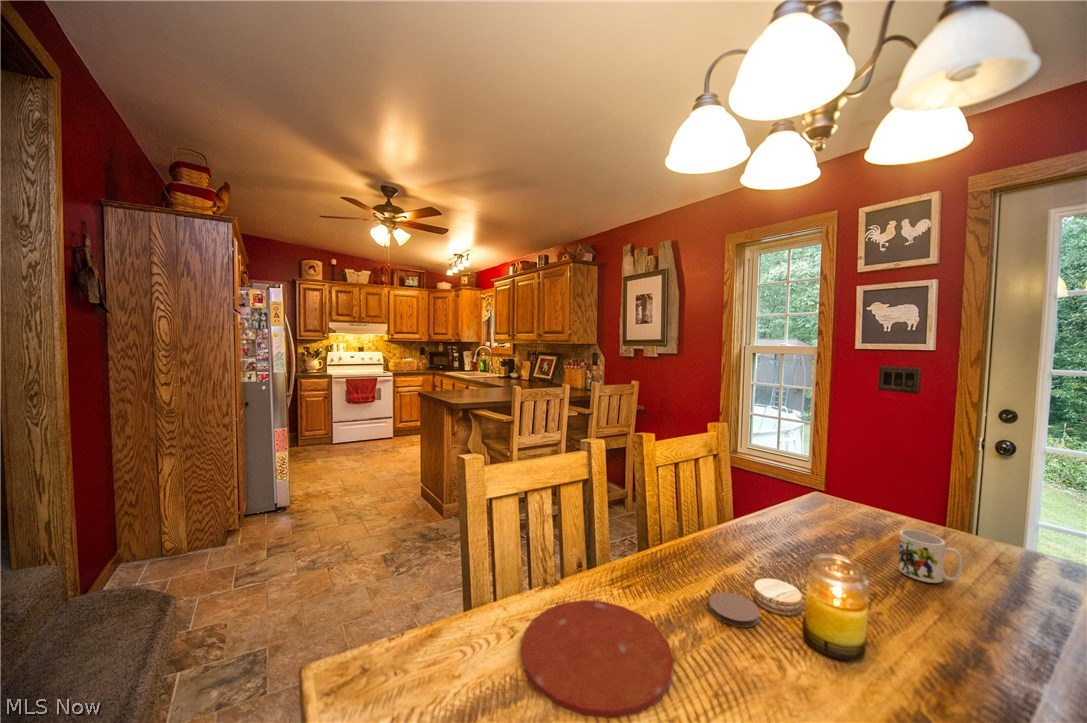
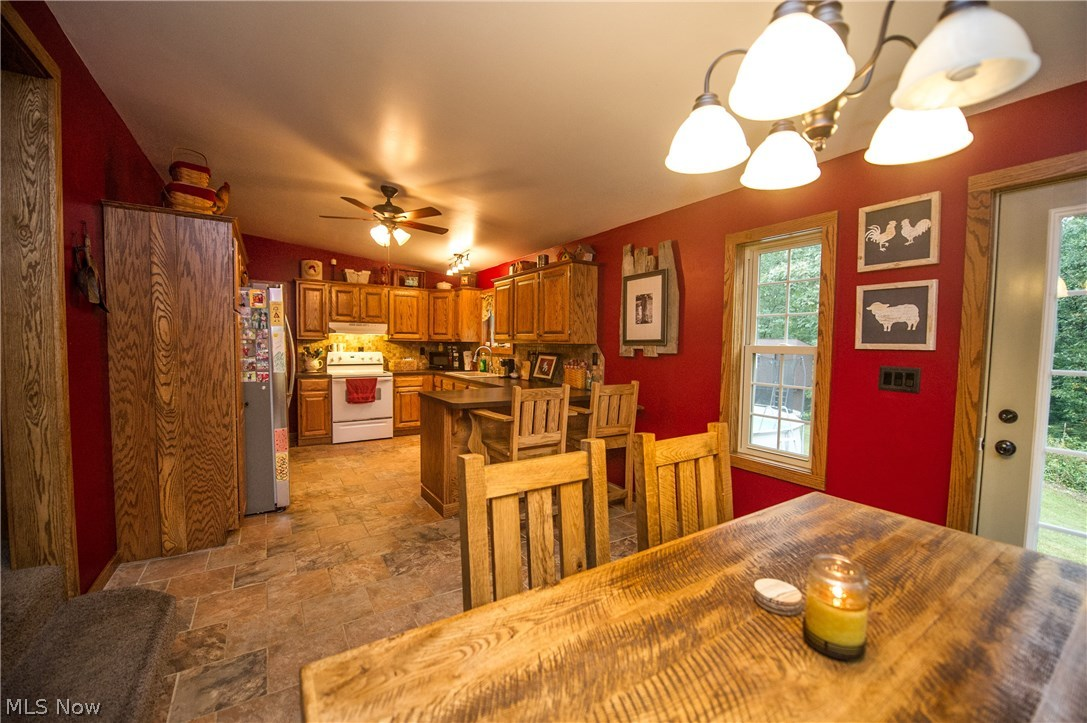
- plate [520,599,675,719]
- coaster [708,591,760,628]
- mug [897,529,964,584]
